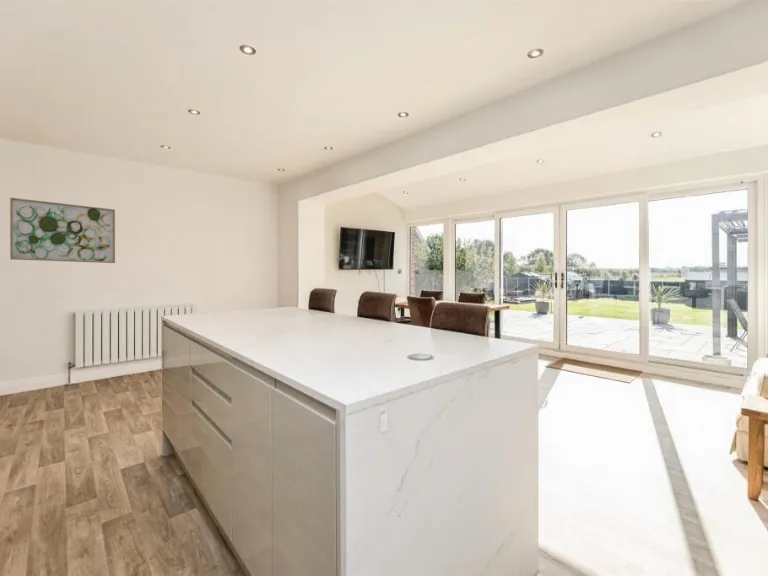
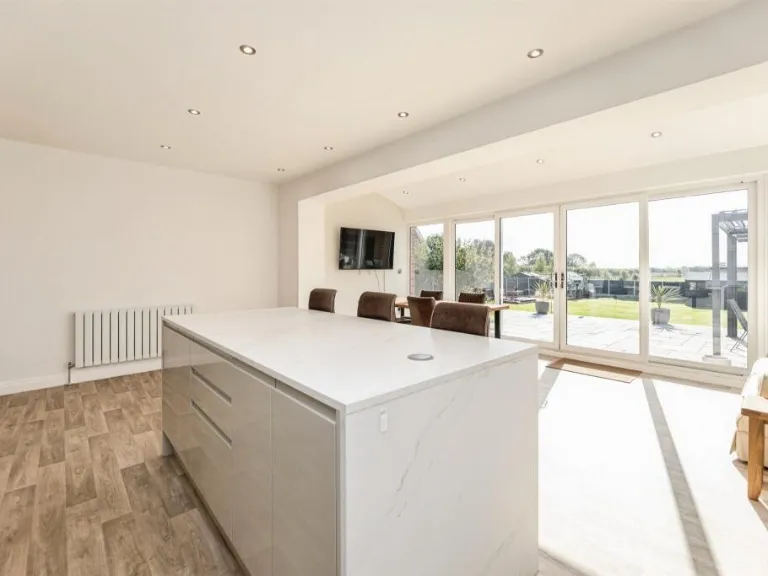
- wall art [9,197,116,264]
